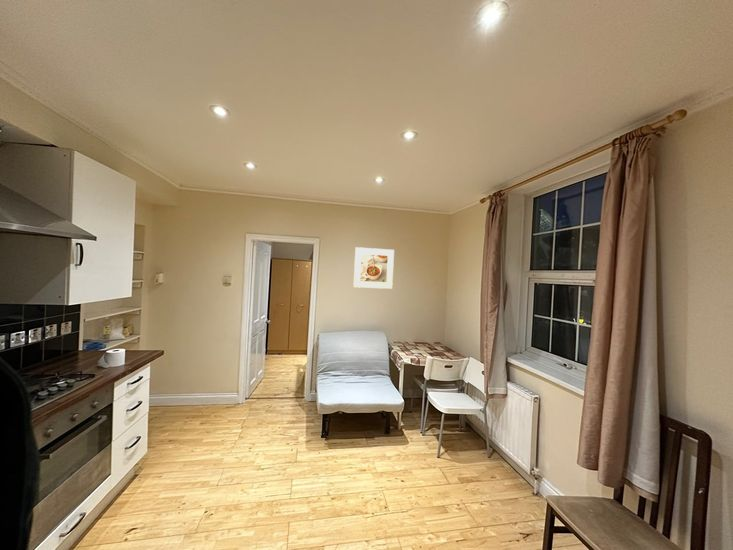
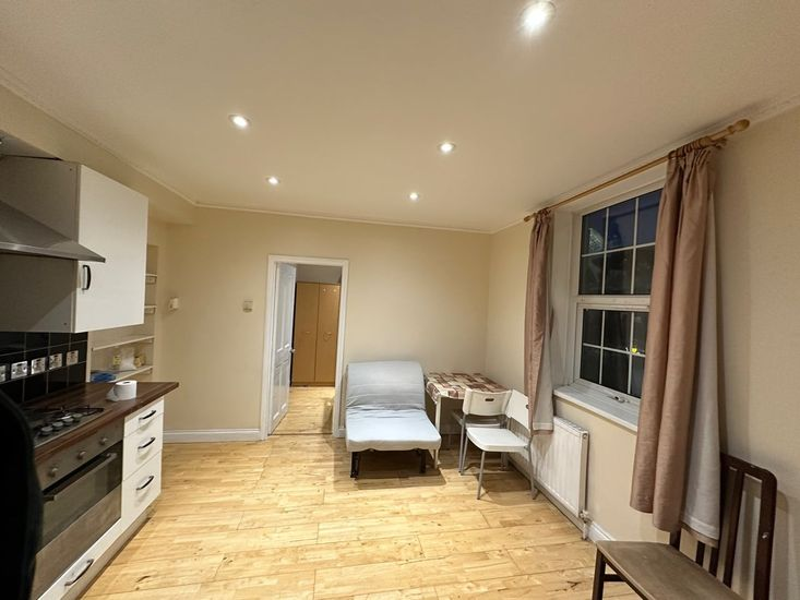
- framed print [352,246,395,290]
